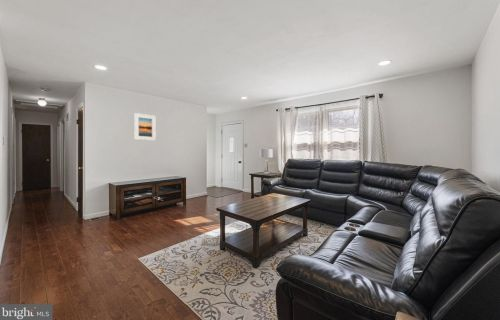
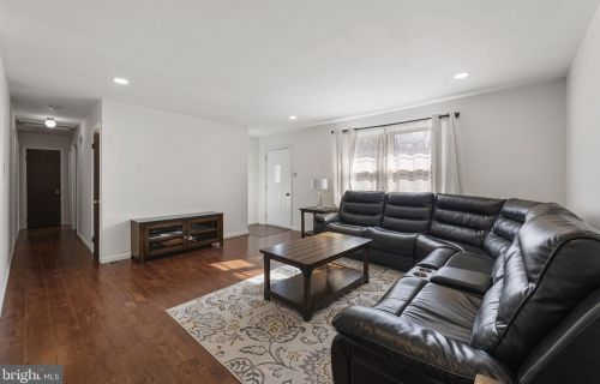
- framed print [133,112,157,141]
